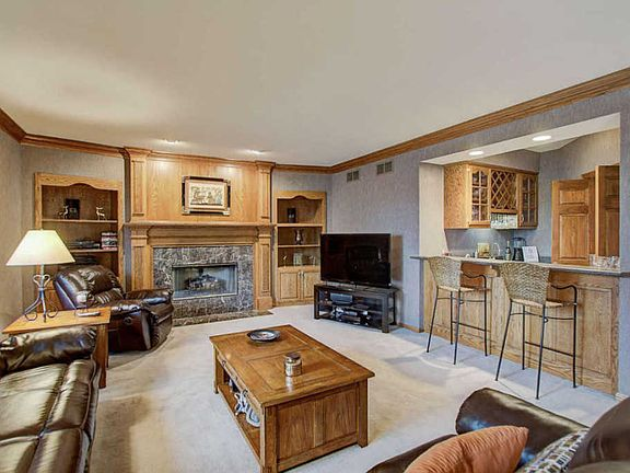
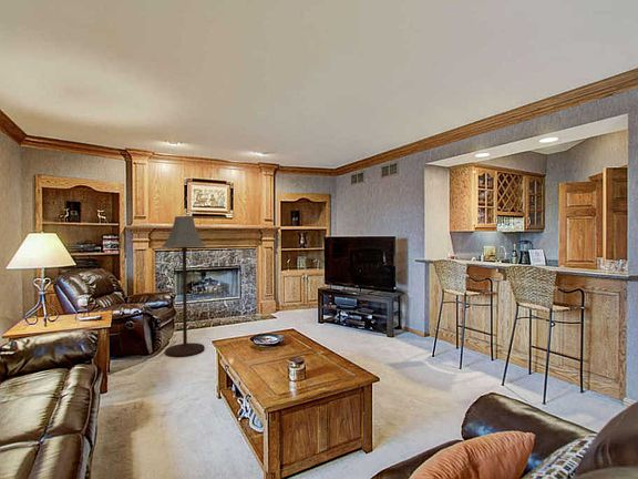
+ floor lamp [161,215,206,358]
